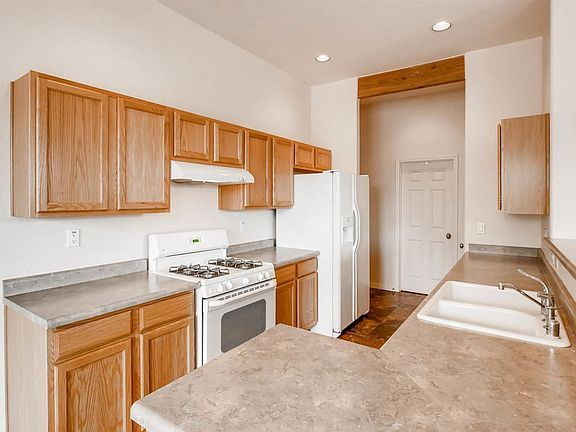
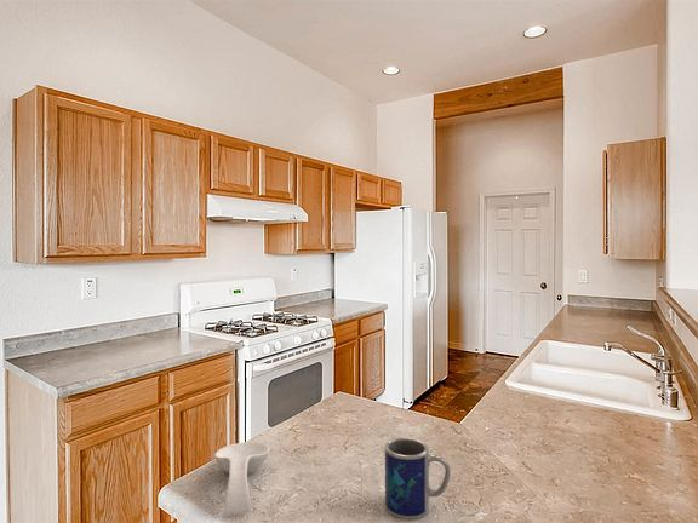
+ mug [384,437,452,521]
+ spoon rest [213,441,270,516]
